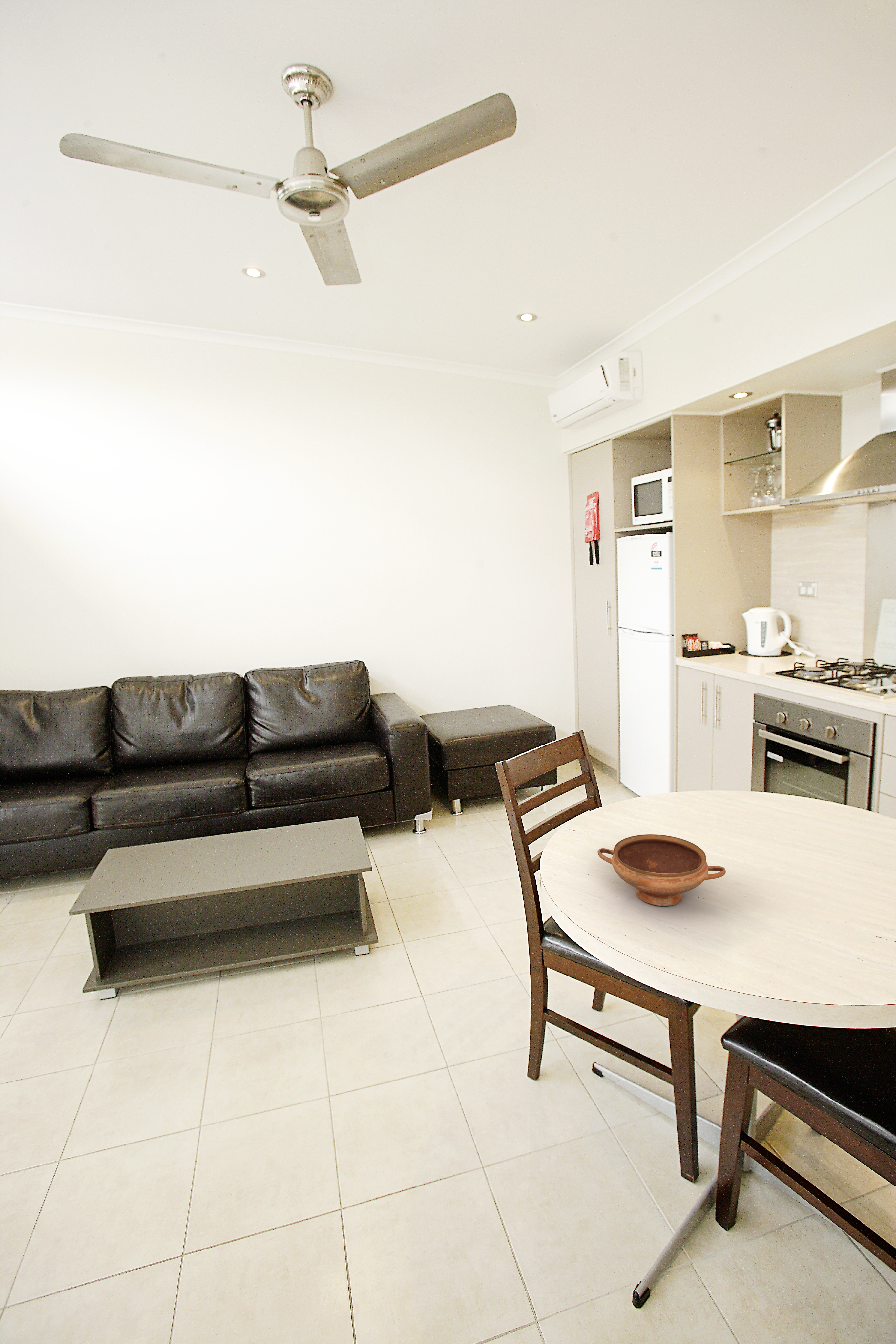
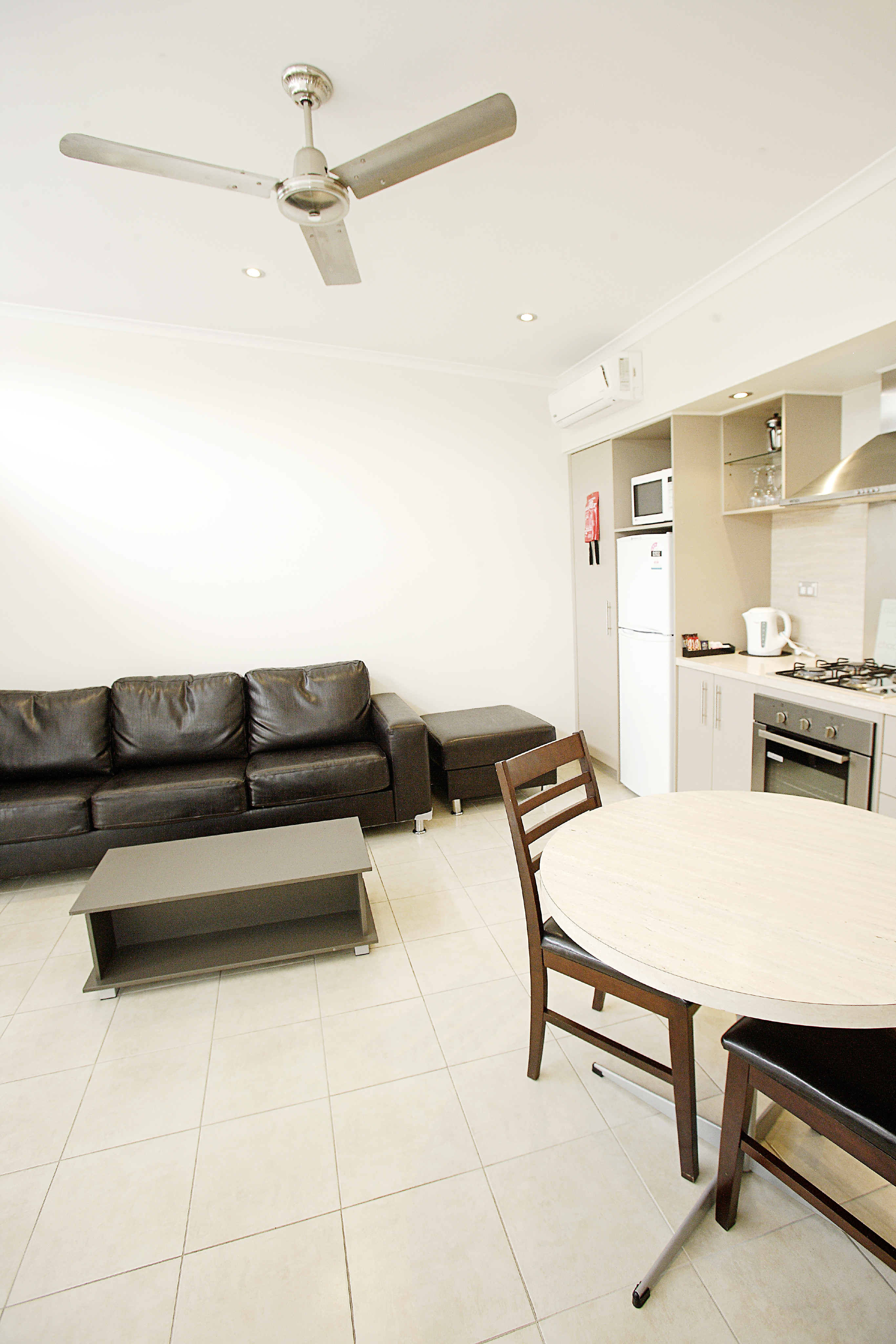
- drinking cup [597,834,726,907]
